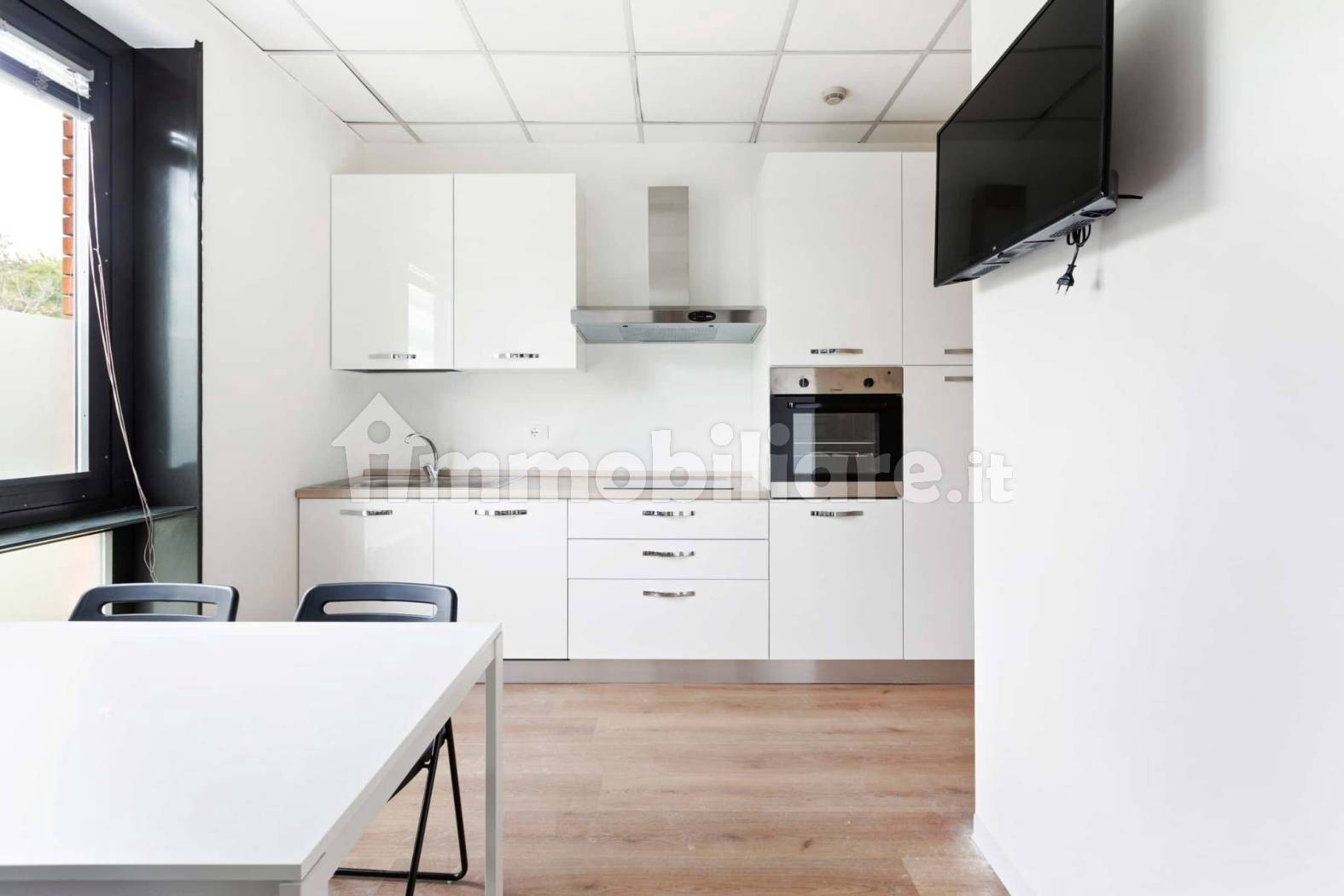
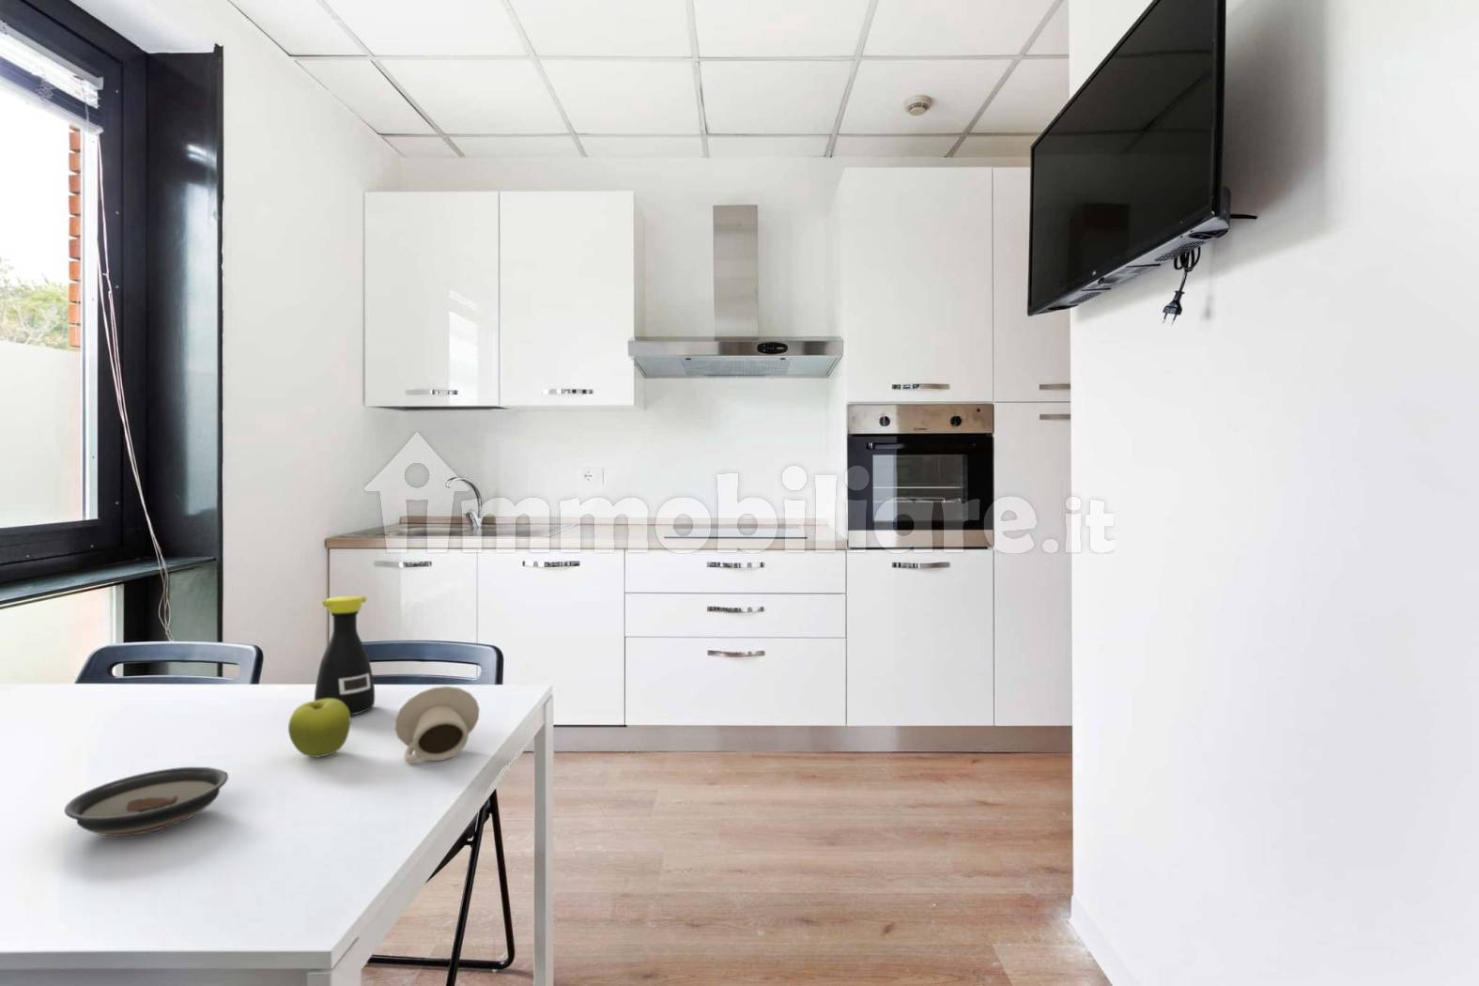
+ fruit [287,699,352,758]
+ bottle [314,595,375,716]
+ cup [394,686,481,764]
+ saucer [64,766,229,836]
